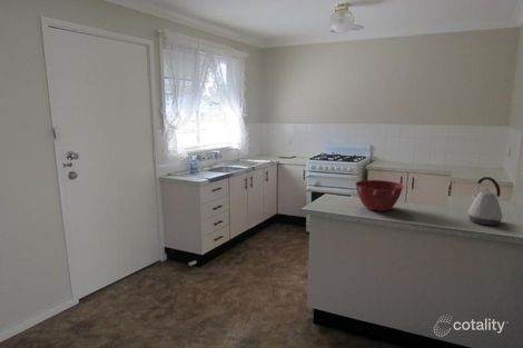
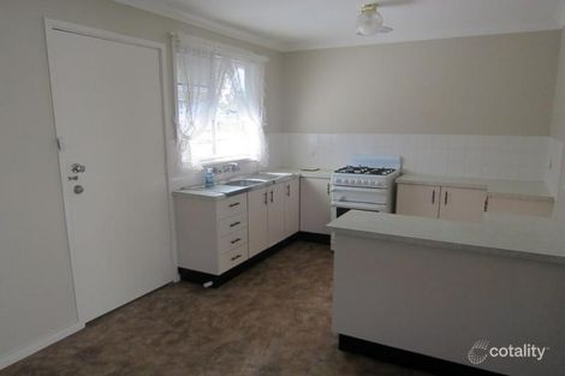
- kettle [467,176,504,226]
- mixing bowl [354,179,405,212]
